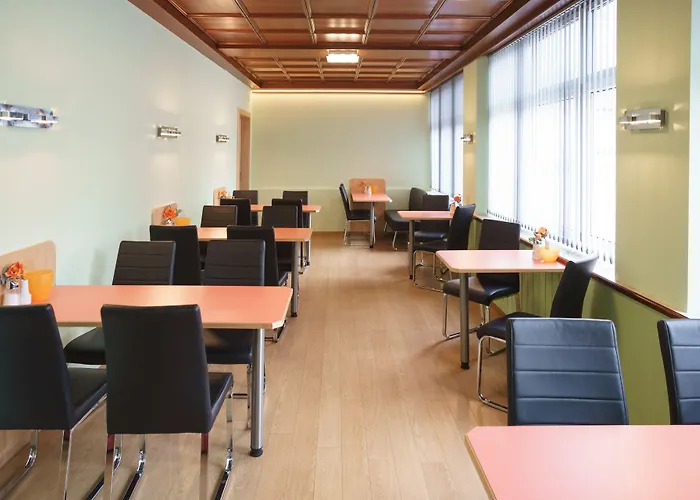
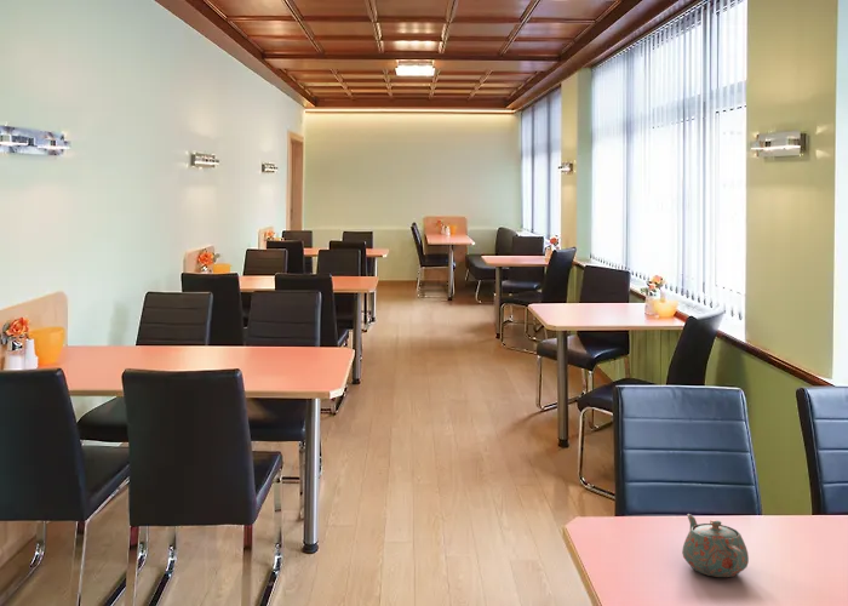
+ teapot [681,513,750,578]
